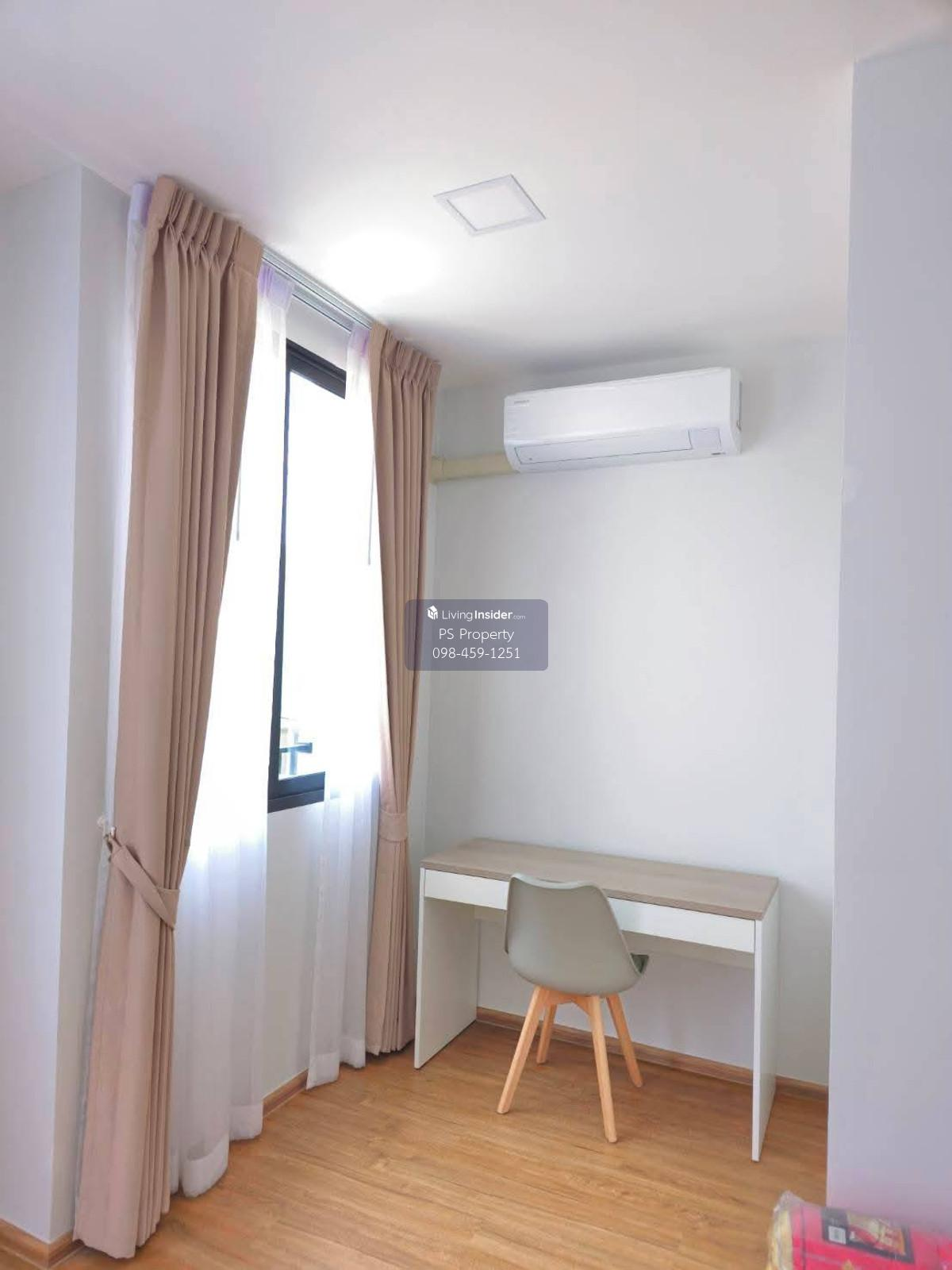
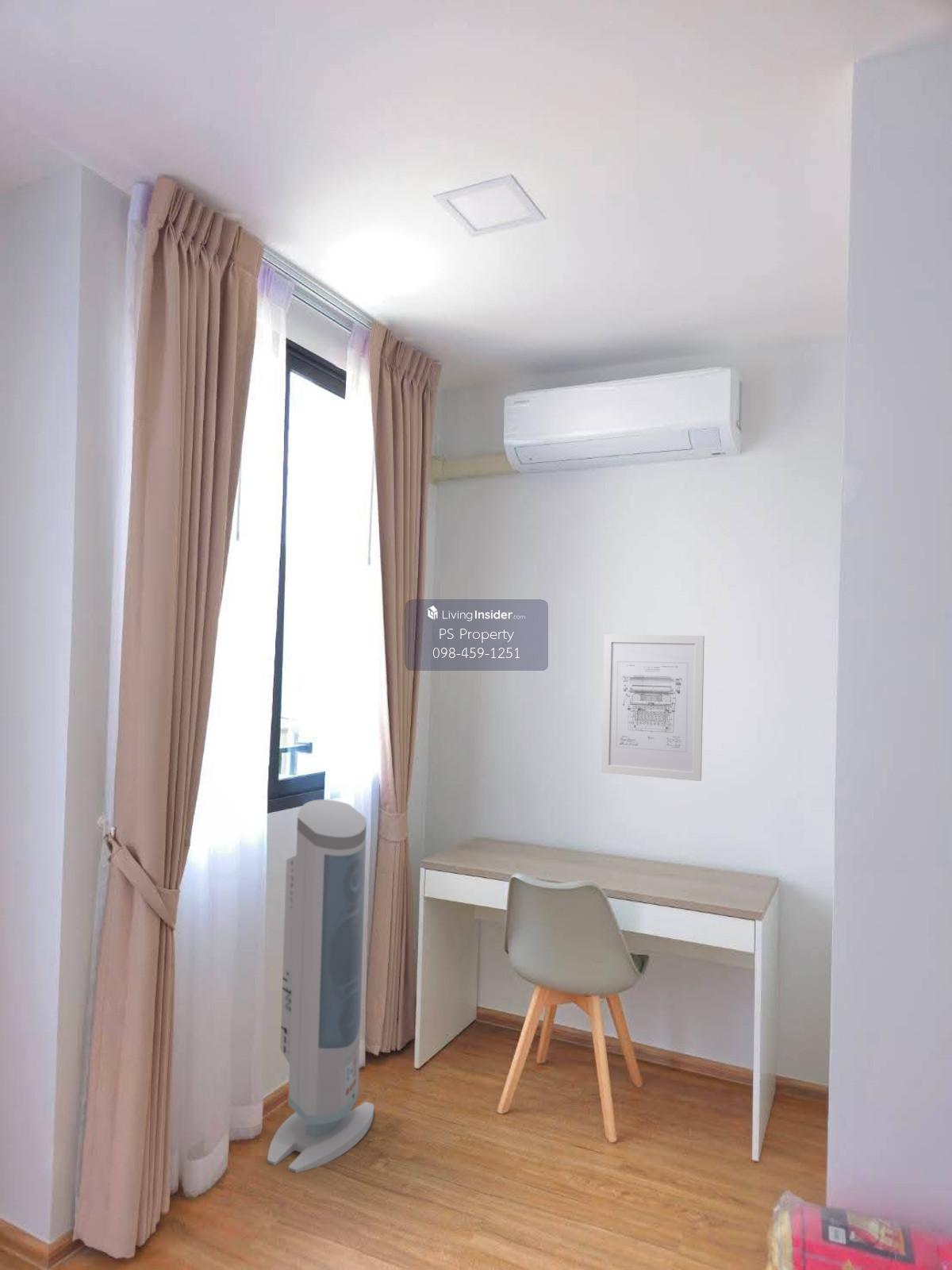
+ wall art [601,633,705,782]
+ air purifier [267,799,374,1174]
